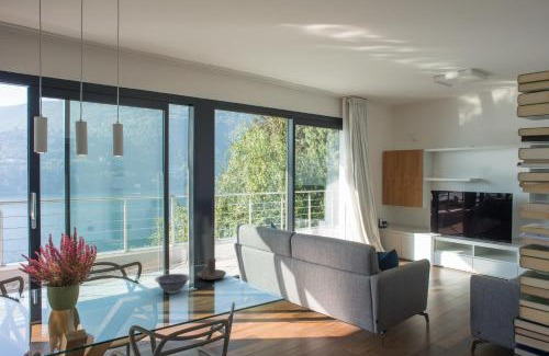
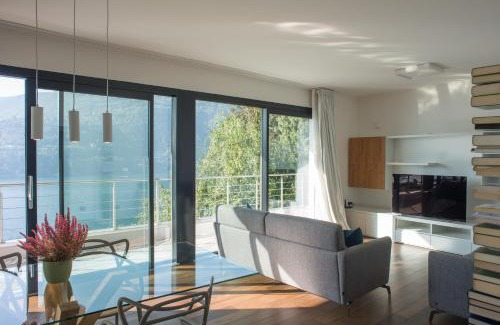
- decorative bowl [154,273,192,295]
- candle holder [197,257,227,280]
